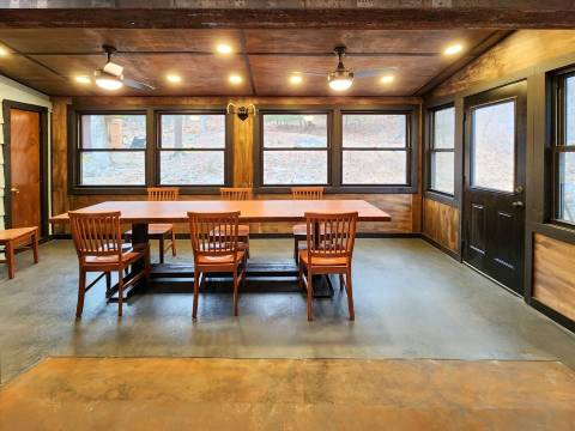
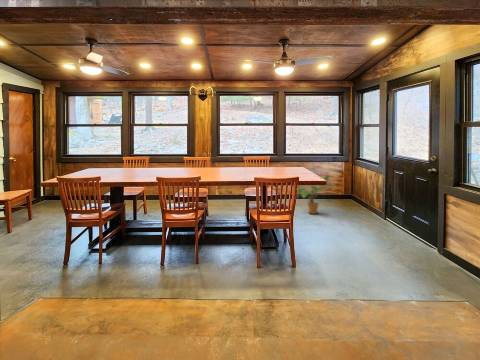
+ house plant [296,173,337,215]
